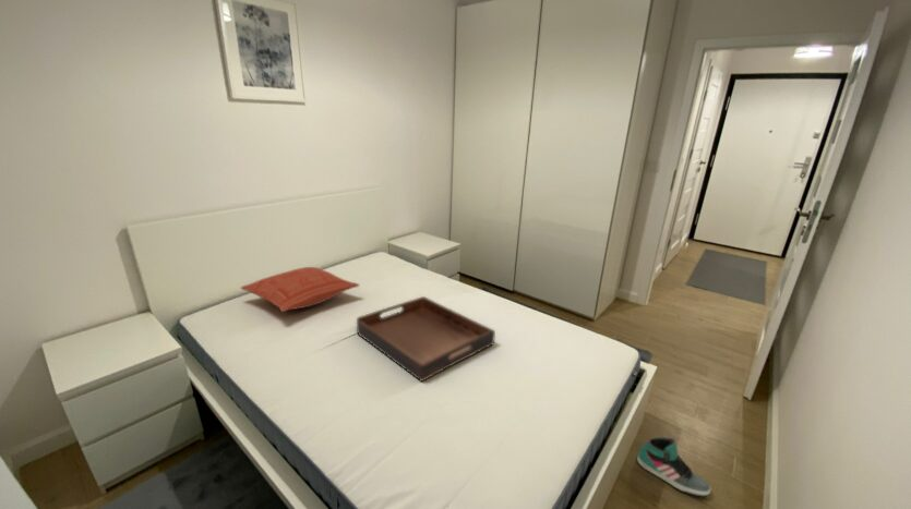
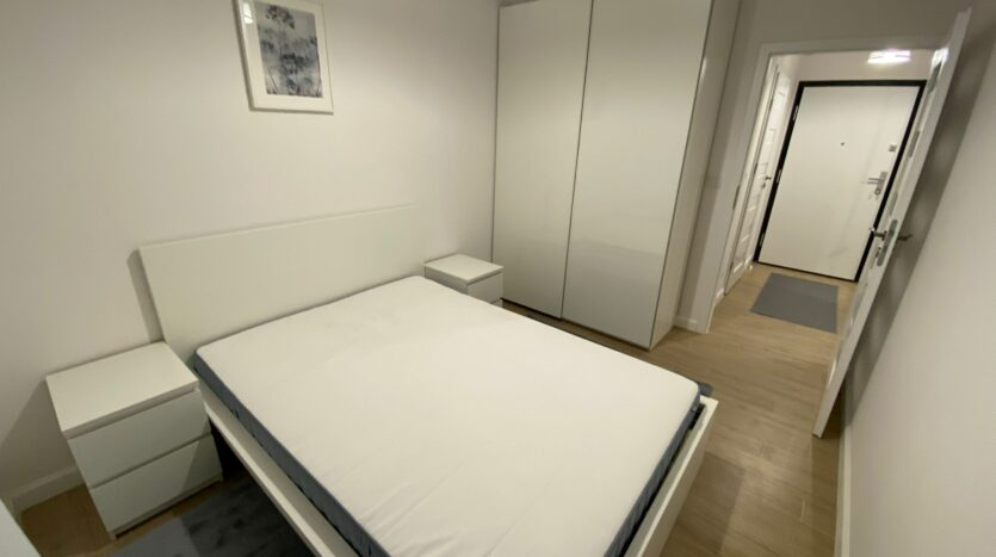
- sneaker [636,436,711,498]
- serving tray [356,295,496,383]
- pillow [240,266,360,313]
